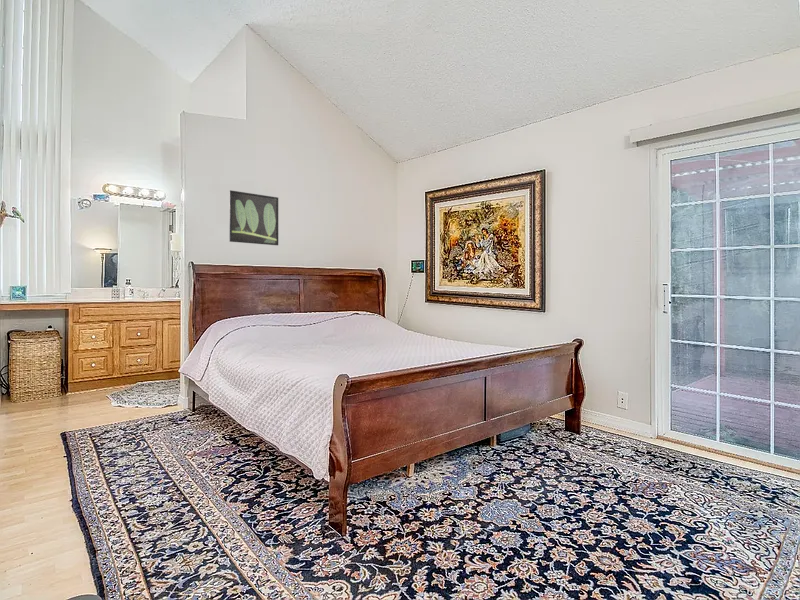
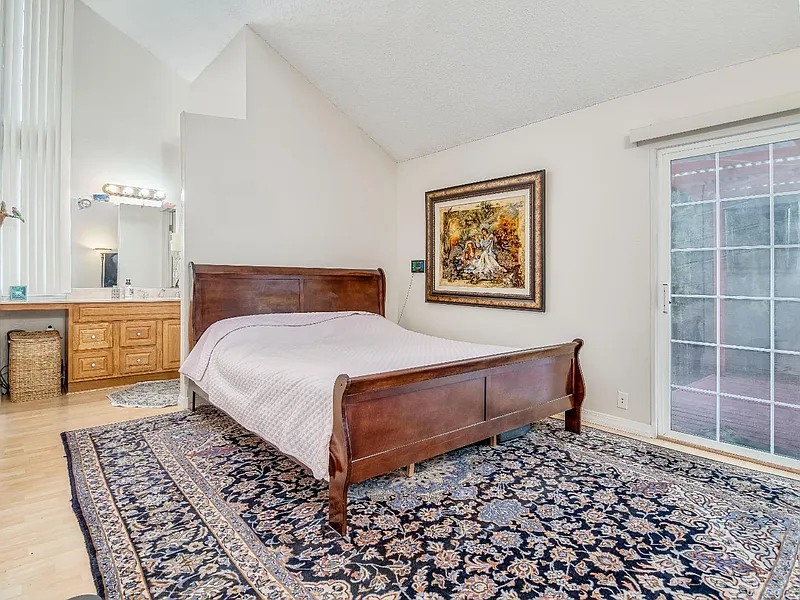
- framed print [228,189,279,246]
